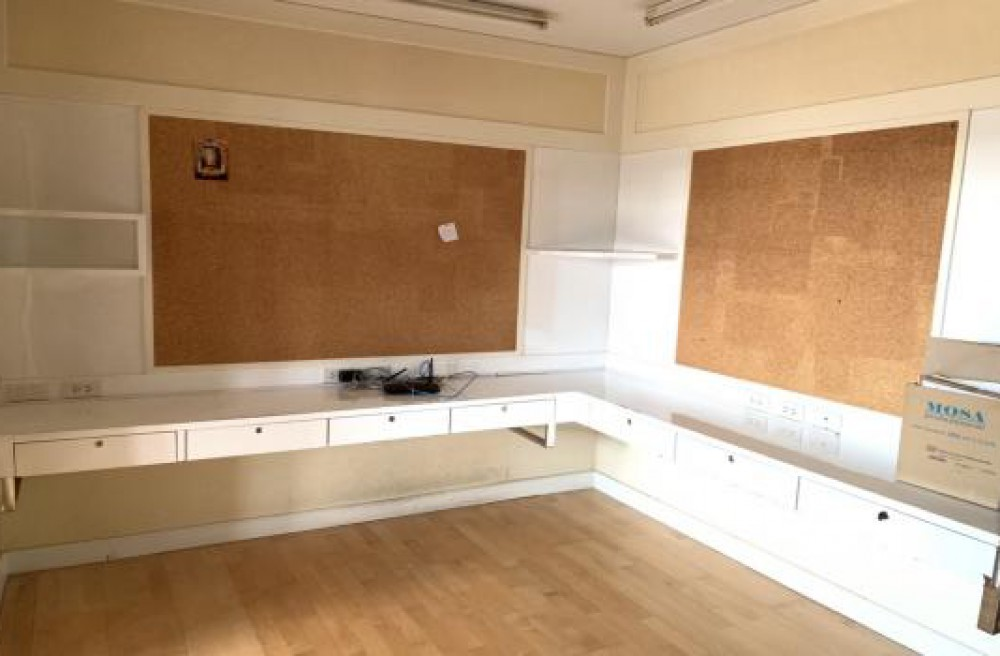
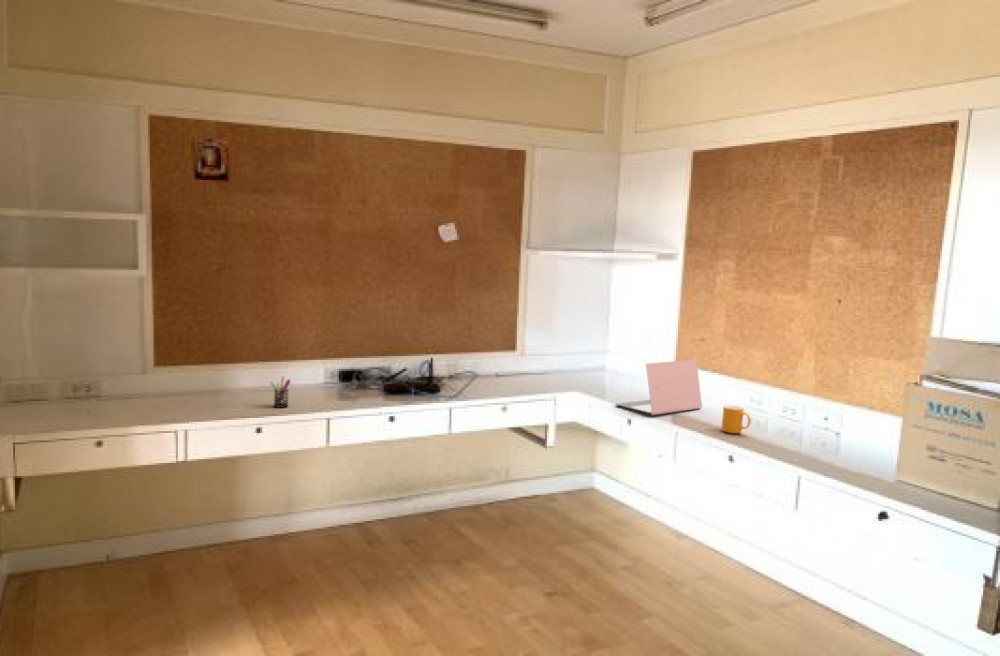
+ mug [721,404,752,434]
+ laptop [614,359,703,416]
+ pen holder [269,375,292,409]
